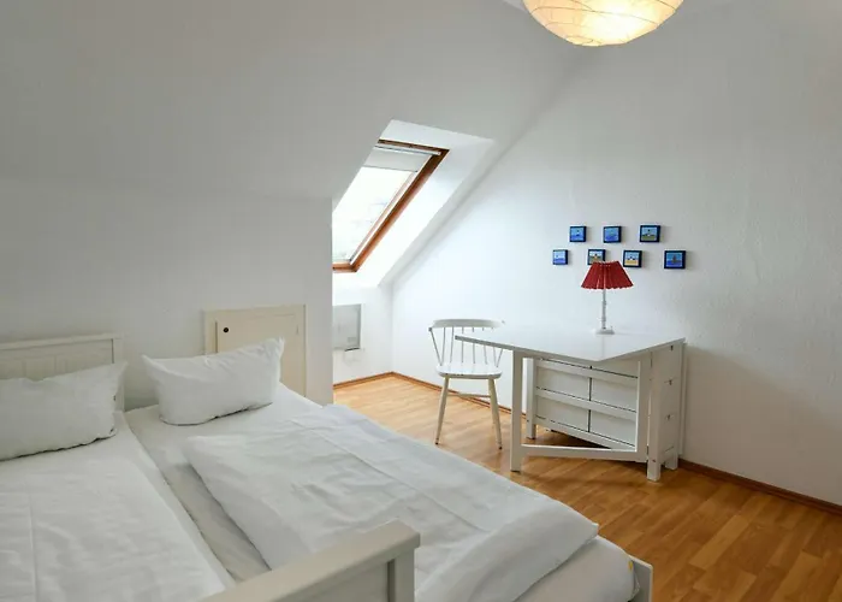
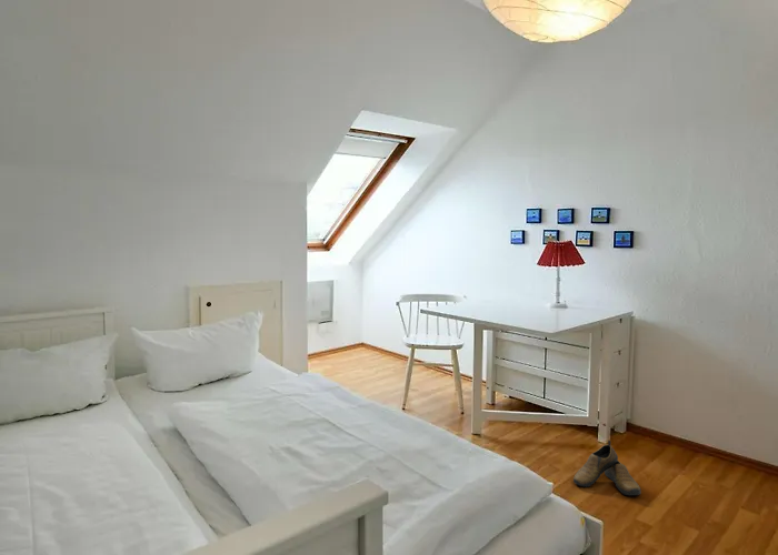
+ shoe [572,438,642,496]
